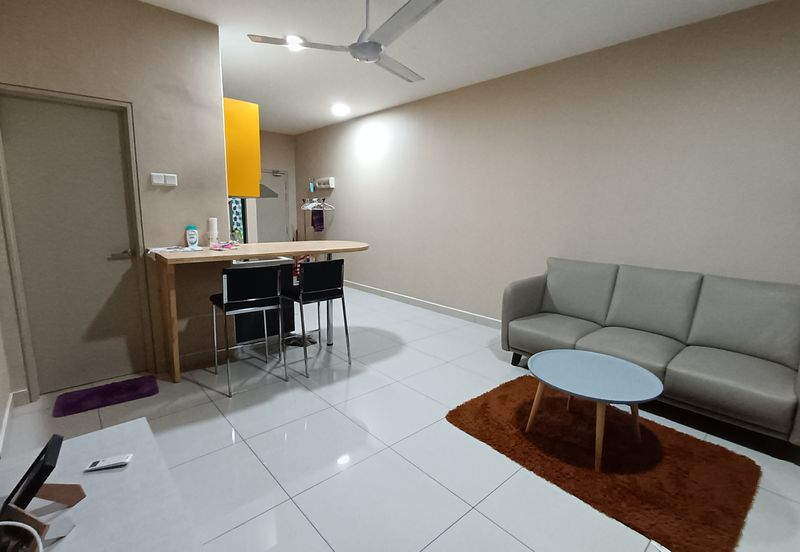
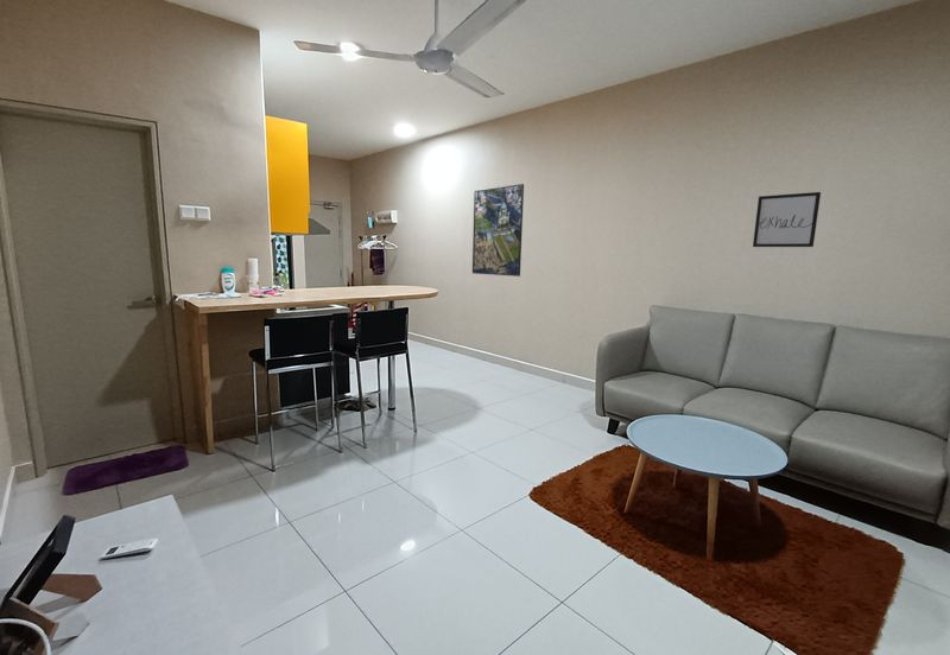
+ wall art [752,191,822,248]
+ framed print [471,183,525,278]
